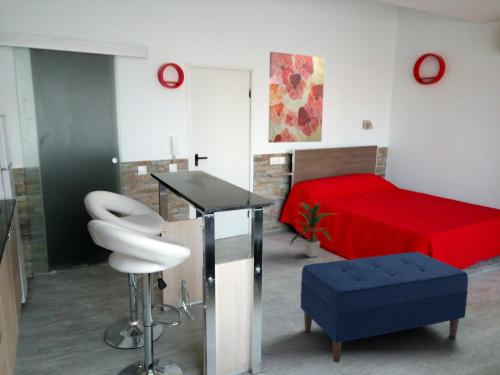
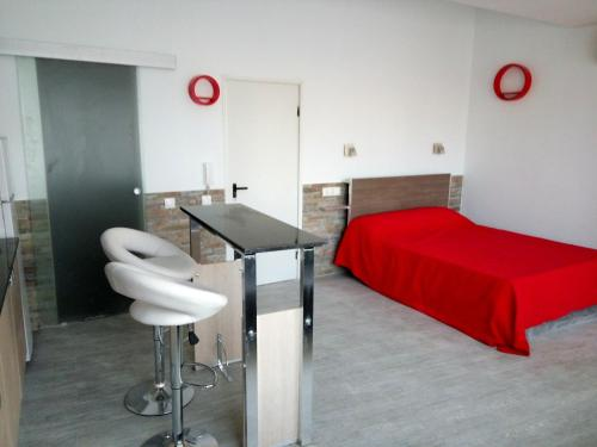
- indoor plant [289,201,336,258]
- wall art [268,51,326,144]
- bench [300,251,469,364]
